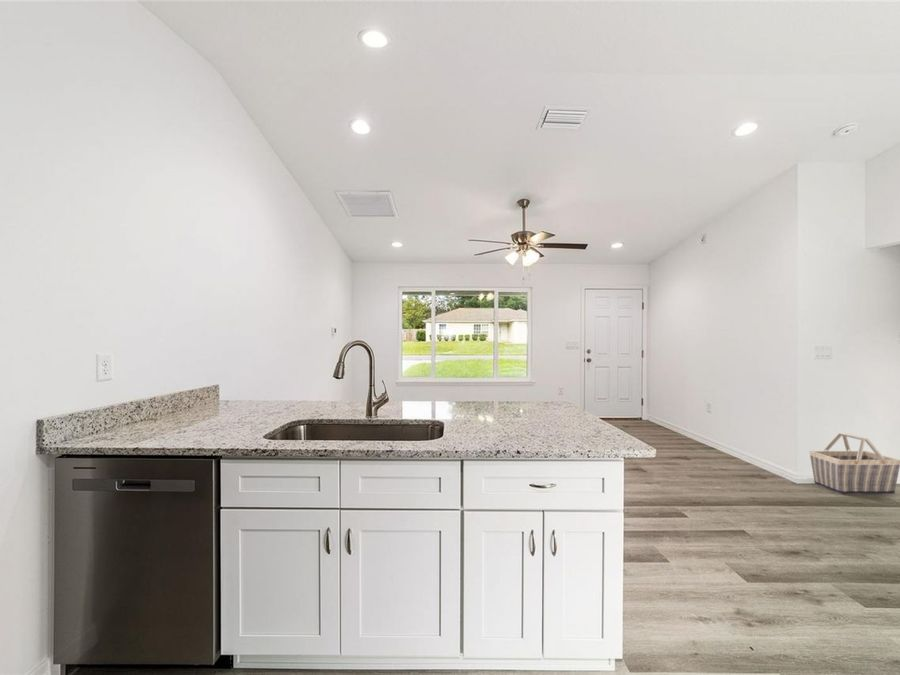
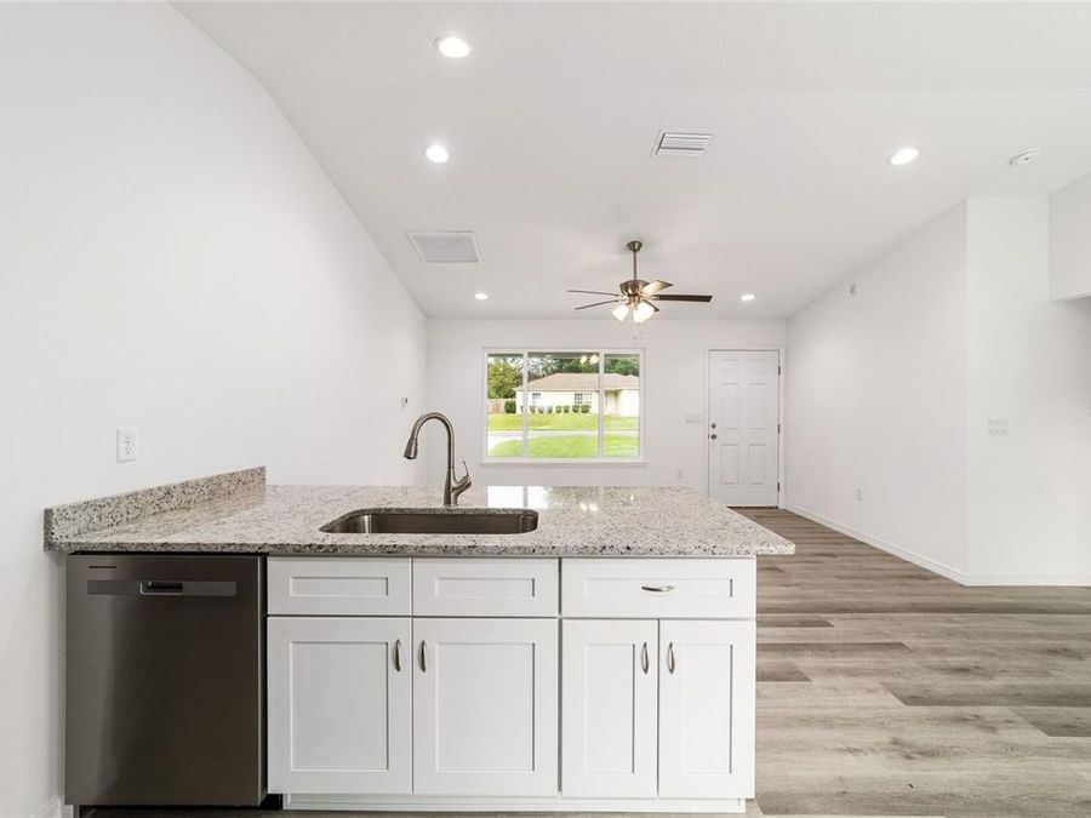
- basket [808,432,900,495]
